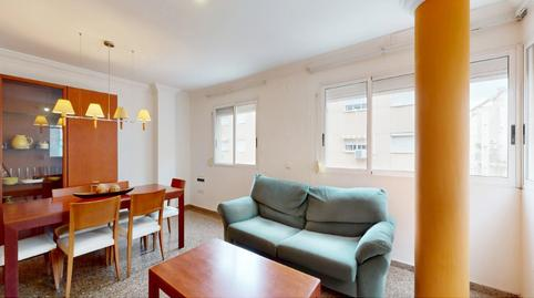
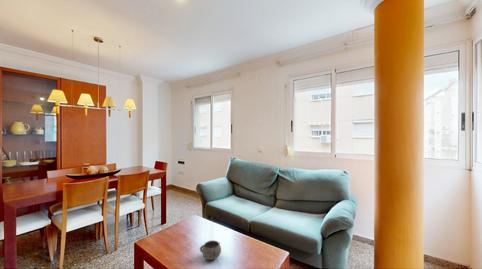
+ decorative bowl [199,239,222,261]
